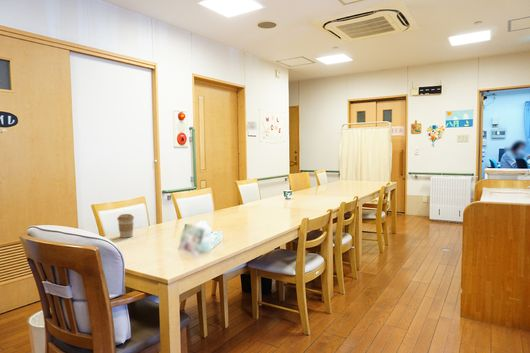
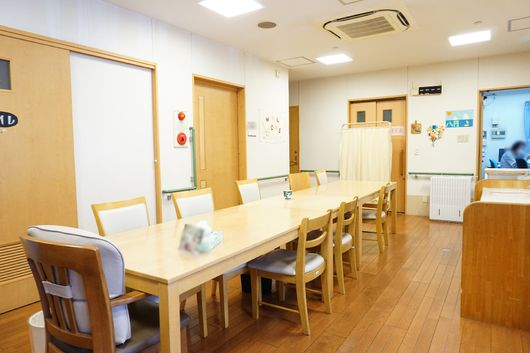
- coffee cup [116,213,135,239]
